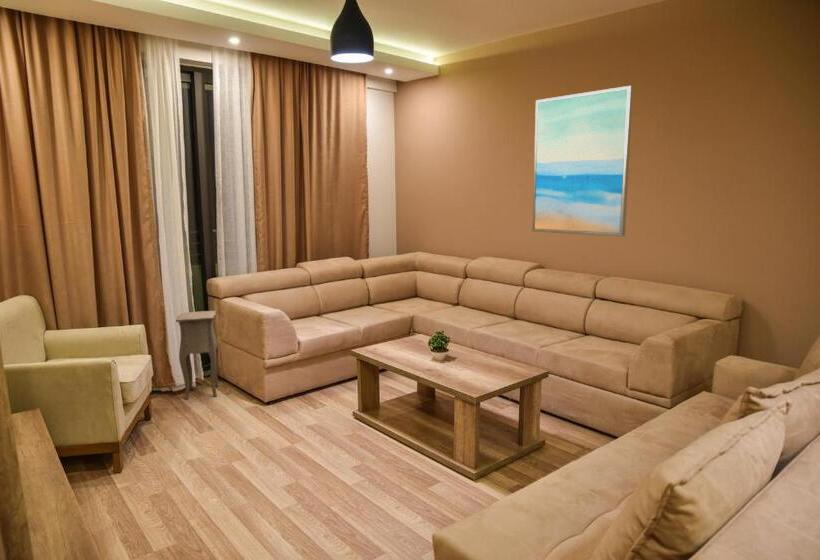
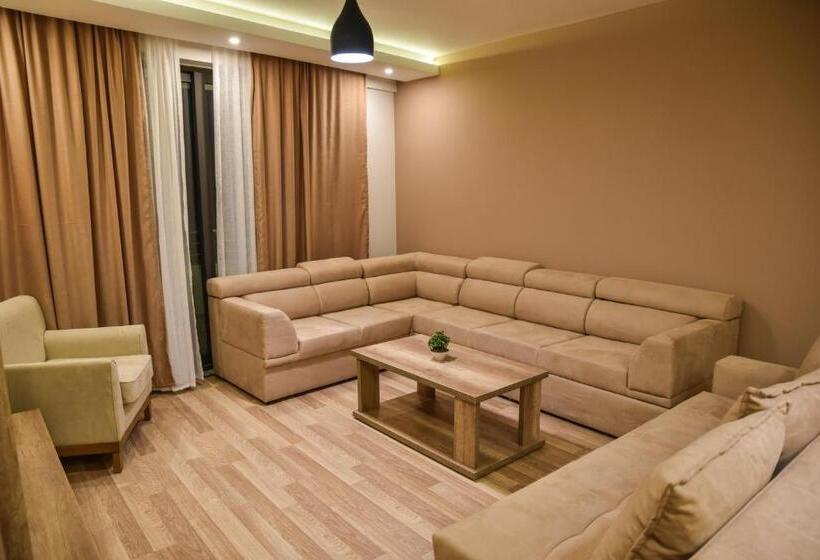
- wall art [531,85,634,238]
- side table [175,310,232,401]
